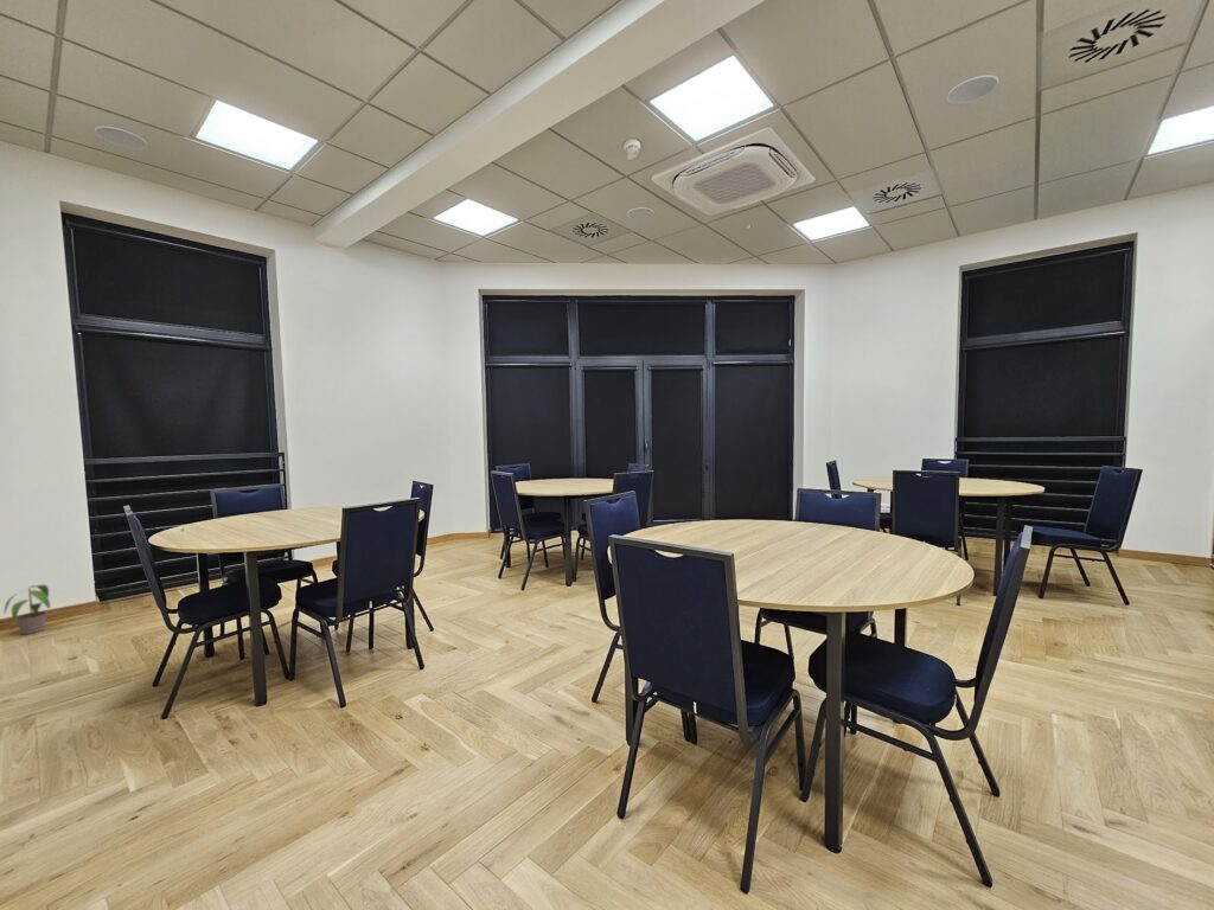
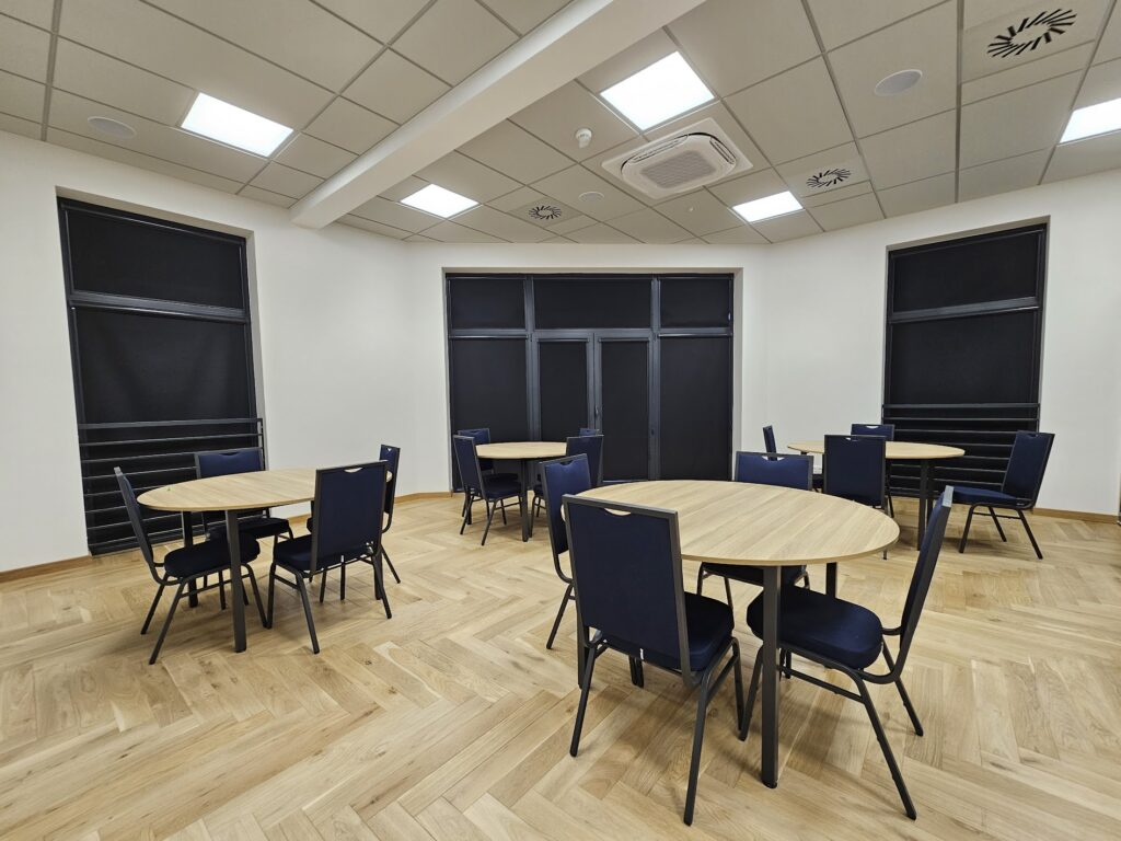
- potted plant [2,583,51,635]
